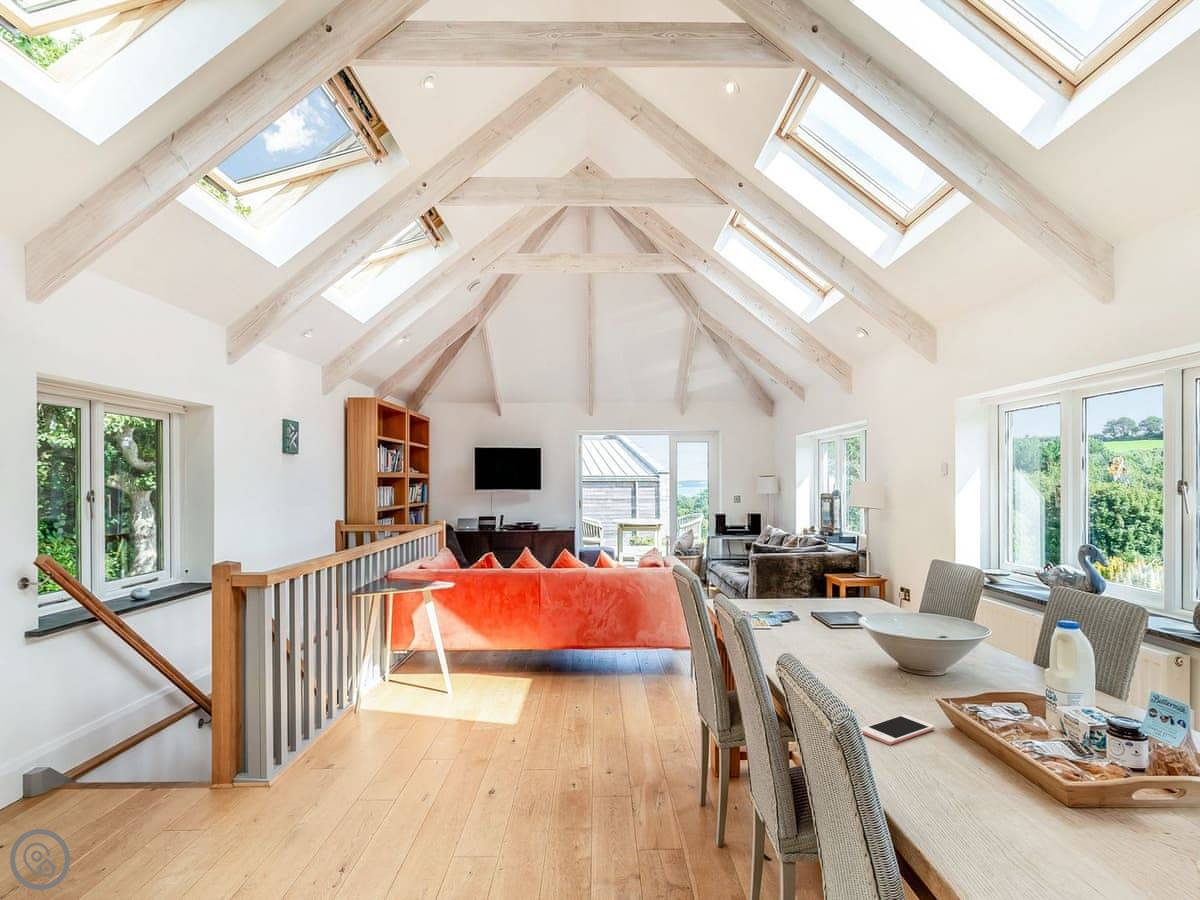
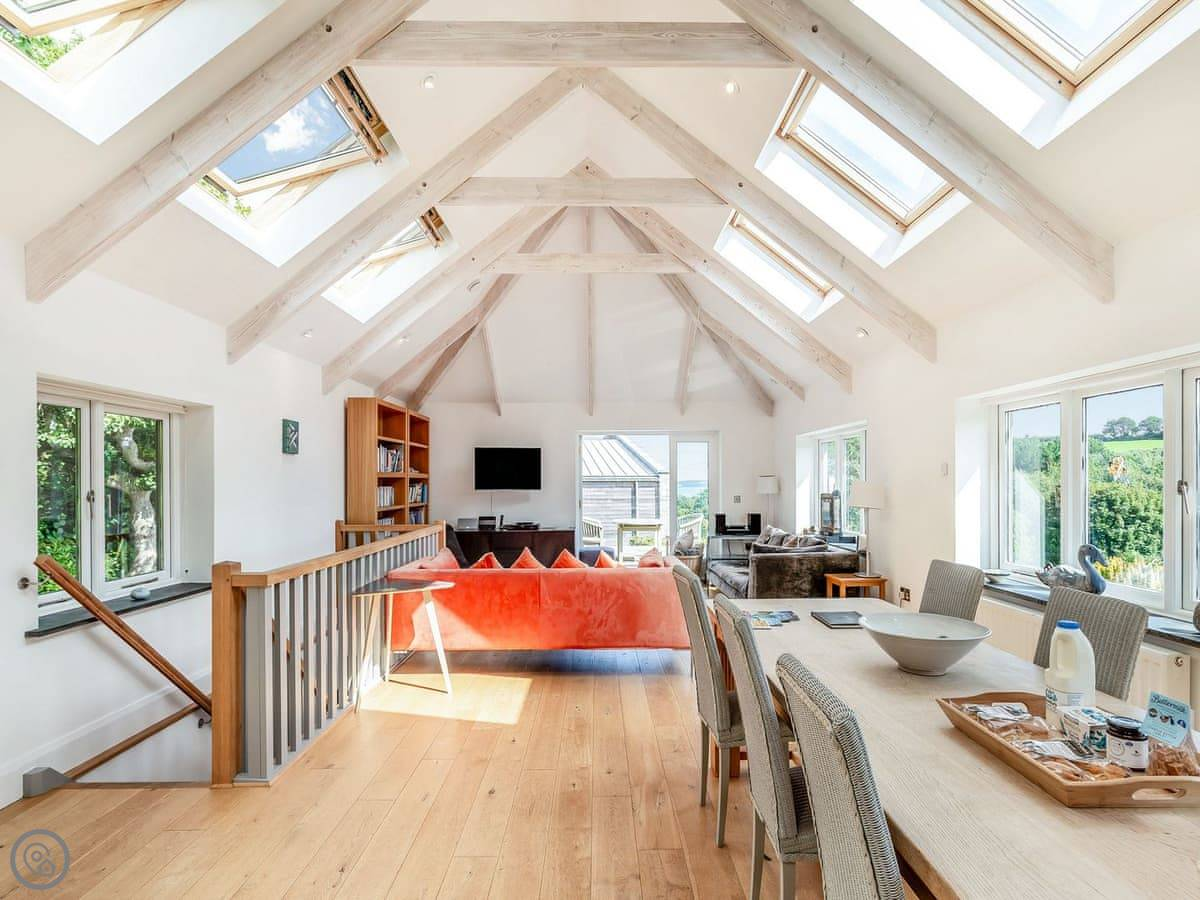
- cell phone [860,714,936,746]
